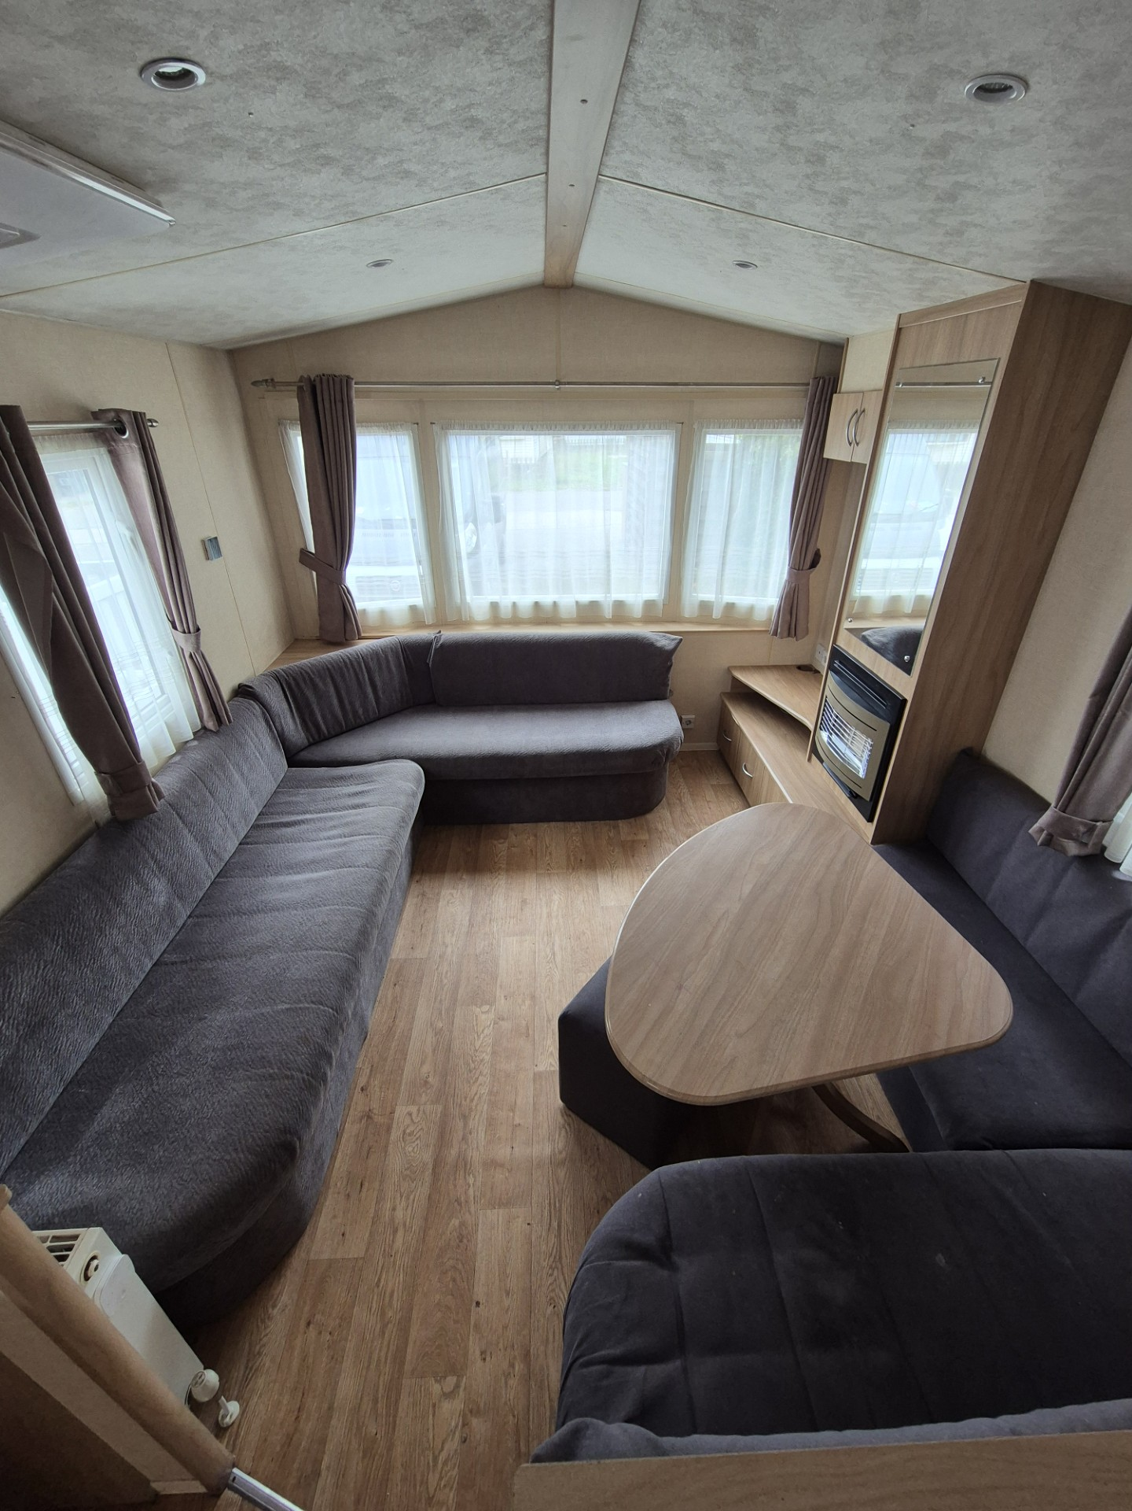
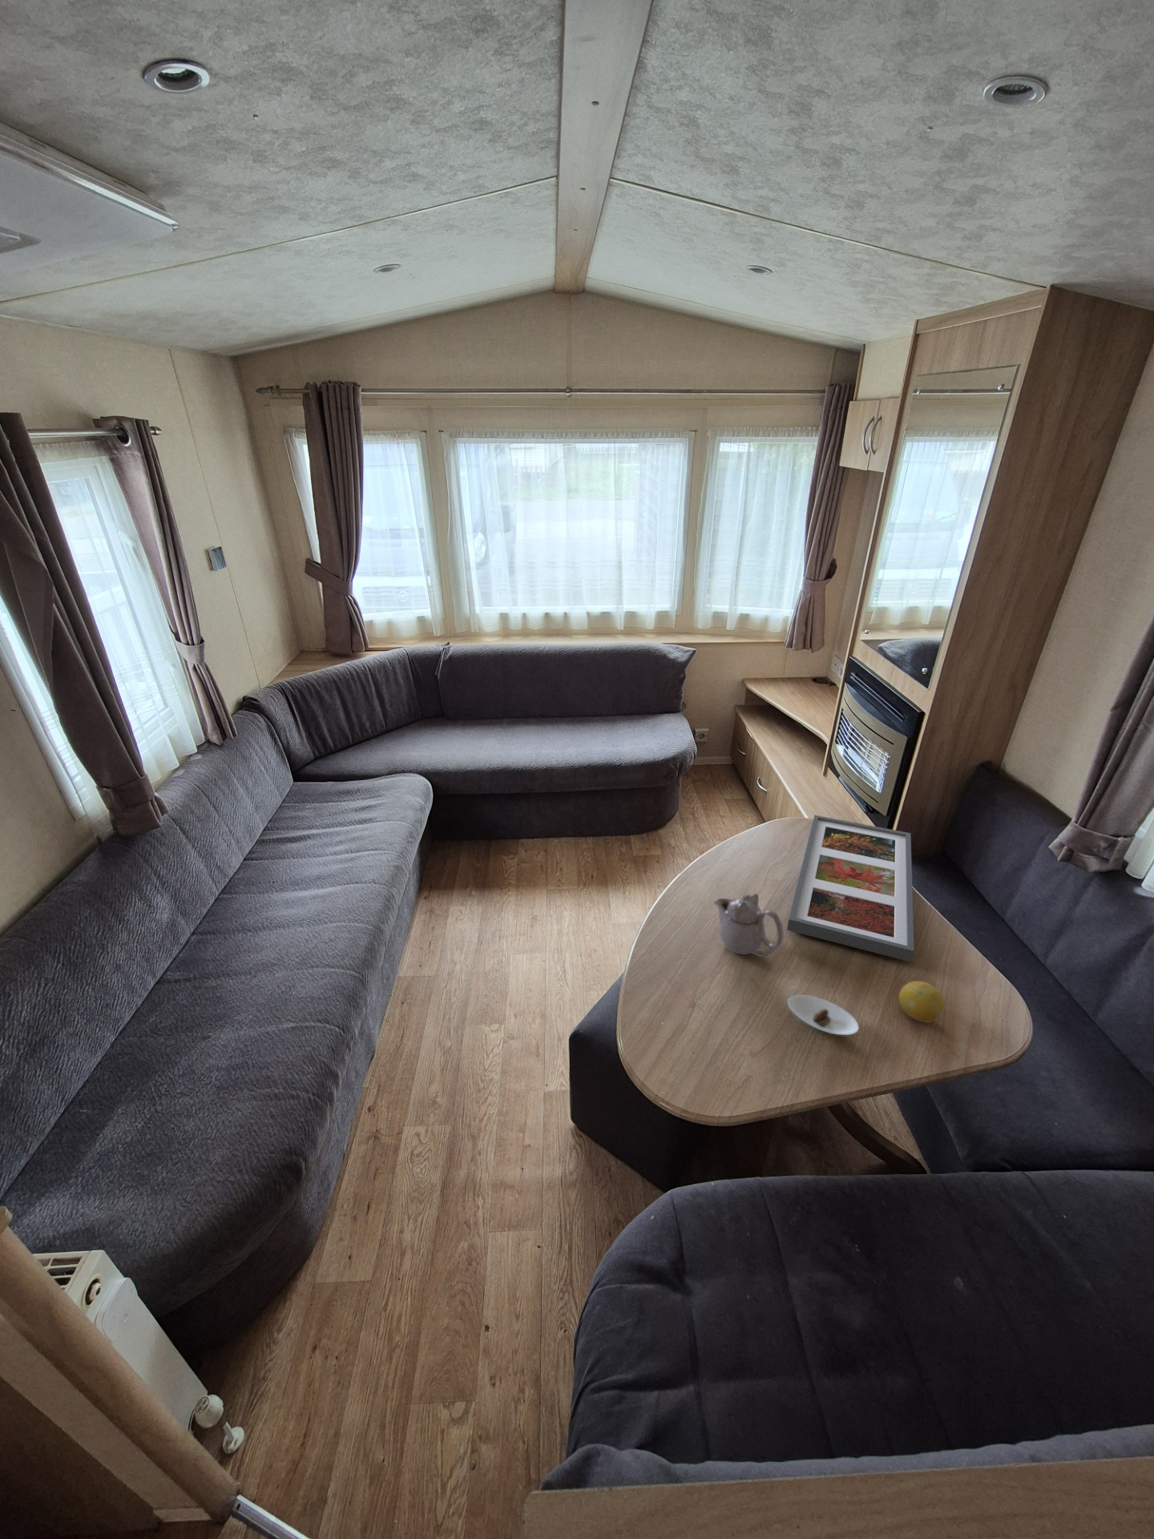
+ fruit [898,980,946,1023]
+ picture frame [787,814,915,962]
+ saucer [787,994,859,1036]
+ teapot [713,893,784,957]
